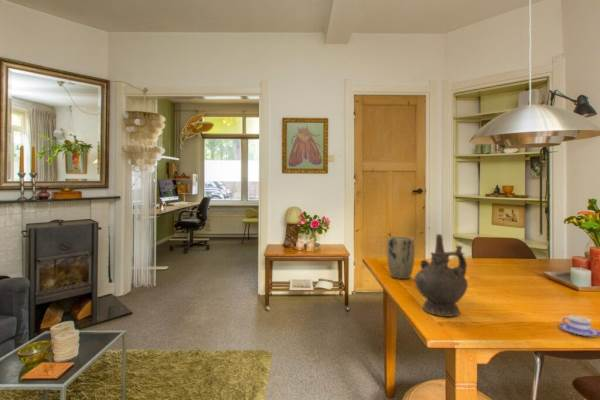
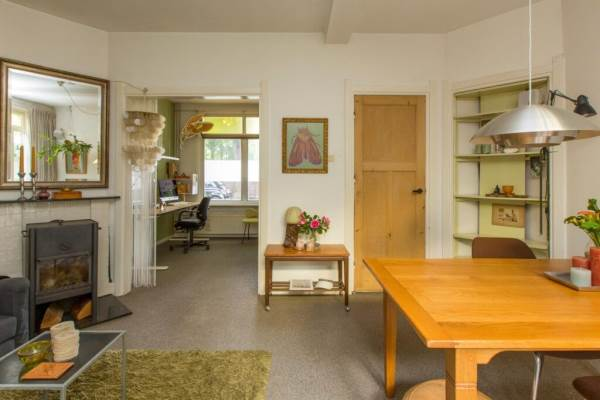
- teacup [558,314,600,337]
- ceremonial vessel [414,233,469,318]
- plant pot [386,236,416,280]
